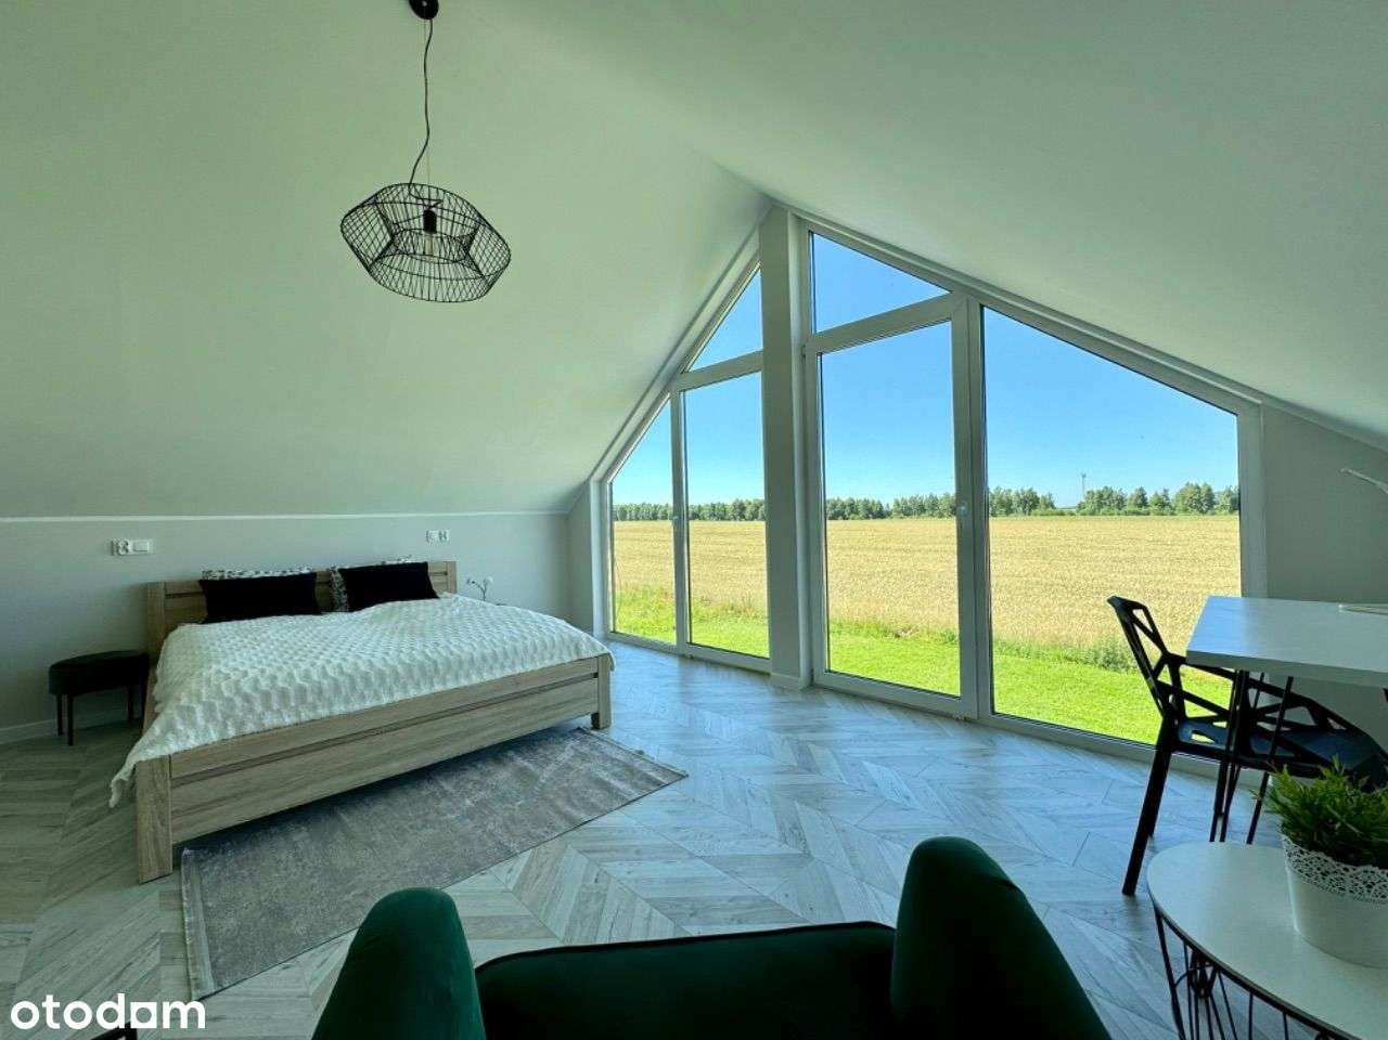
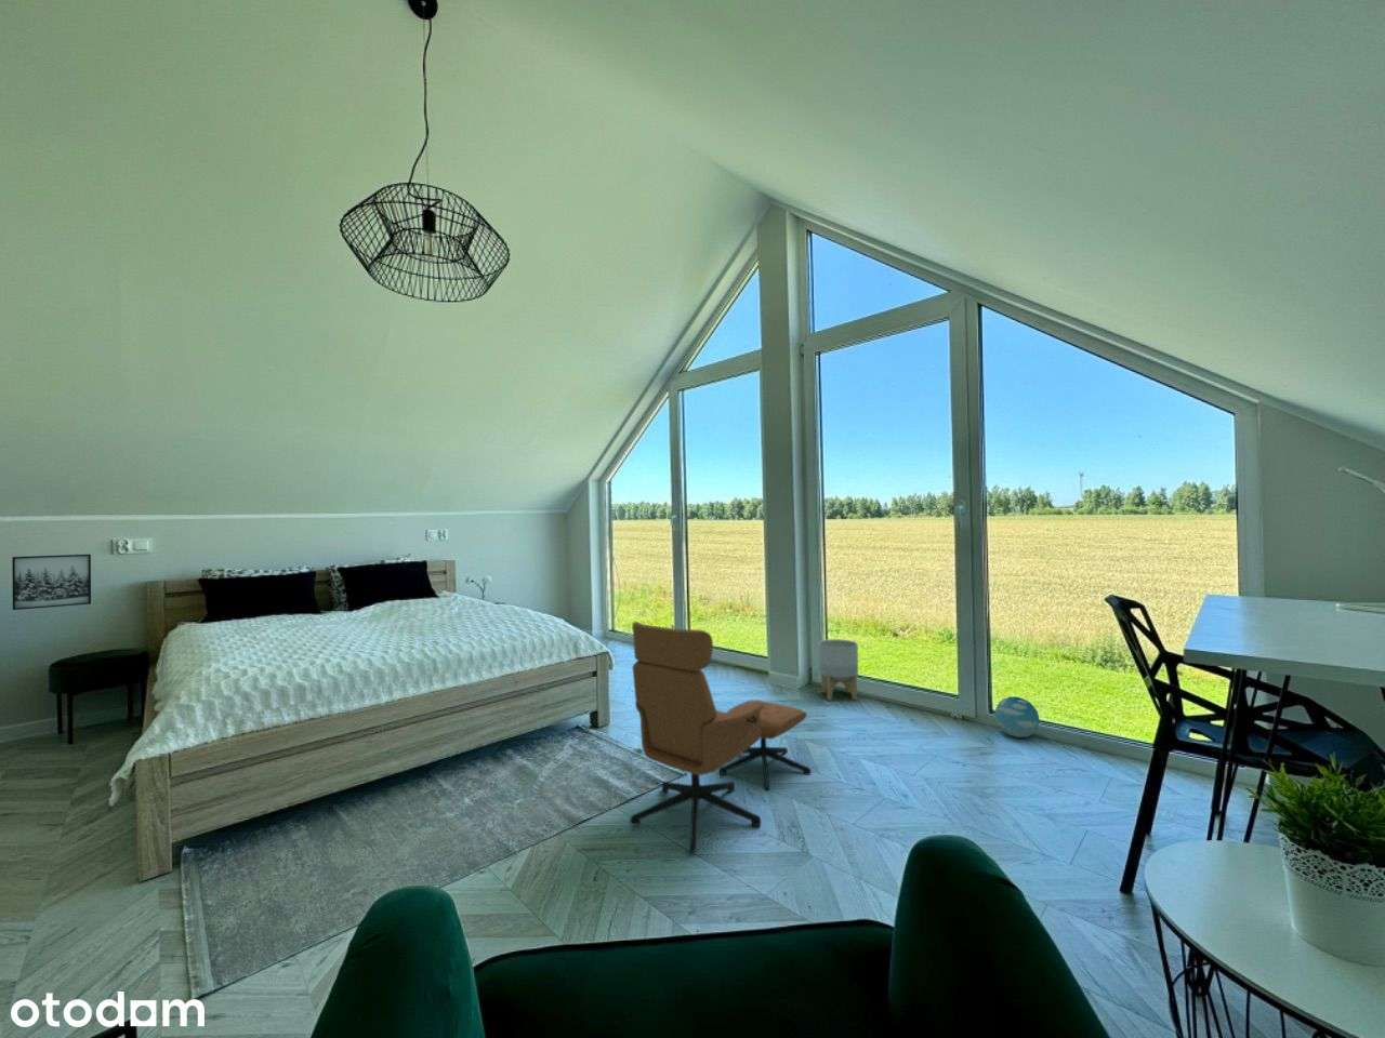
+ wall art [11,554,92,611]
+ planter [817,638,859,702]
+ lounge chair [628,620,811,854]
+ decorative ball [995,696,1039,738]
